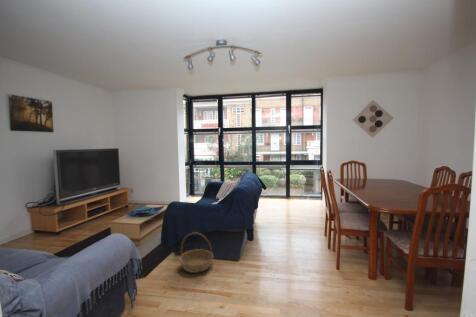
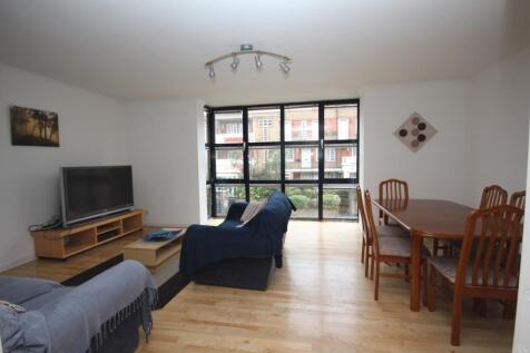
- basket [178,231,214,274]
